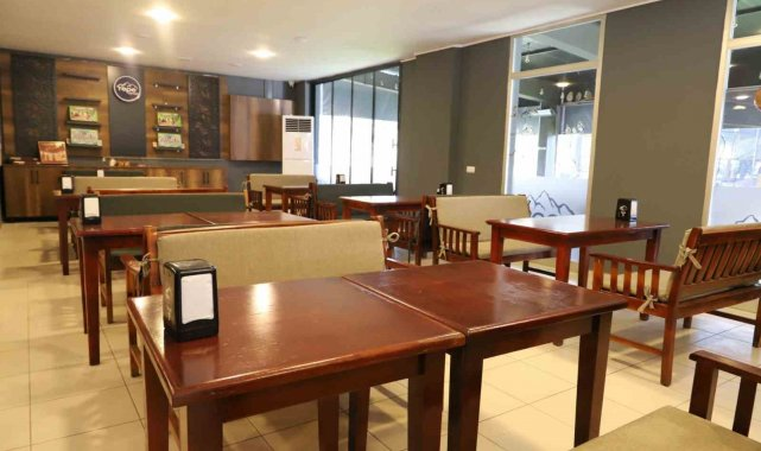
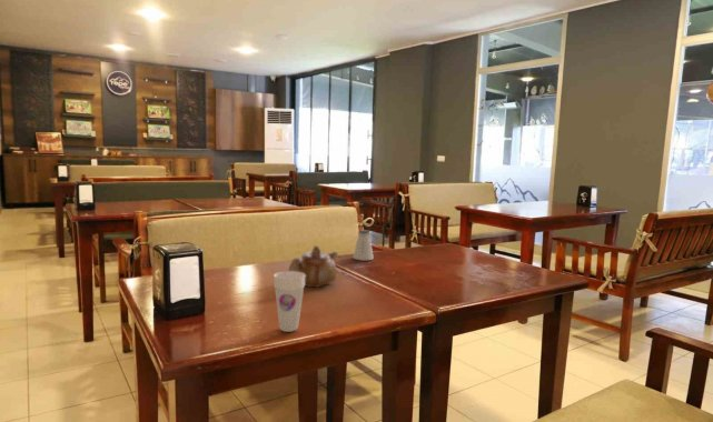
+ cup [273,270,306,333]
+ saltshaker [351,229,375,261]
+ teapot [287,244,339,288]
